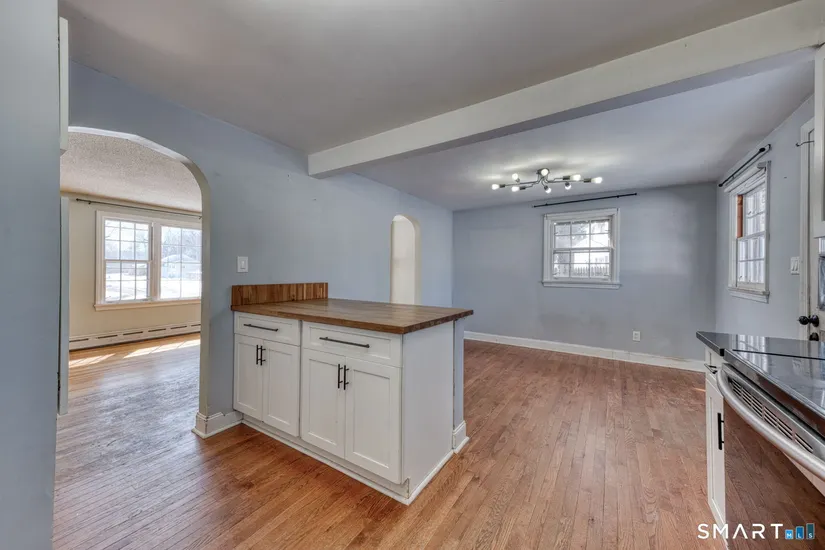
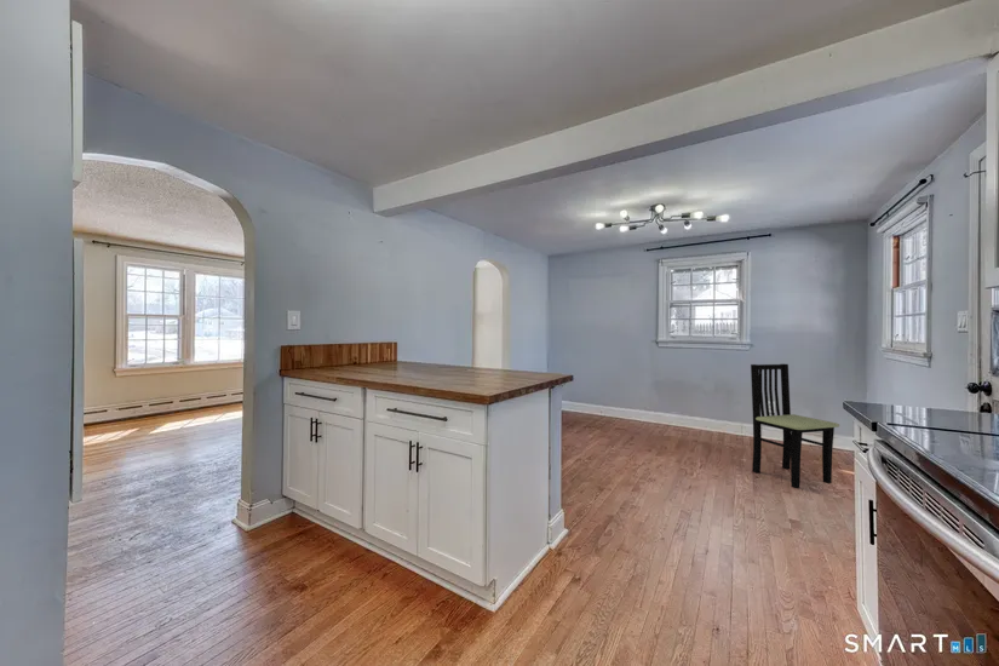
+ dining chair [750,363,840,489]
